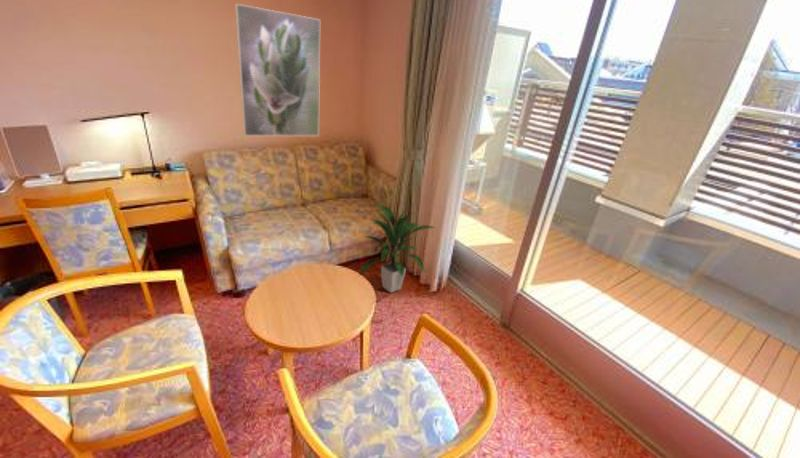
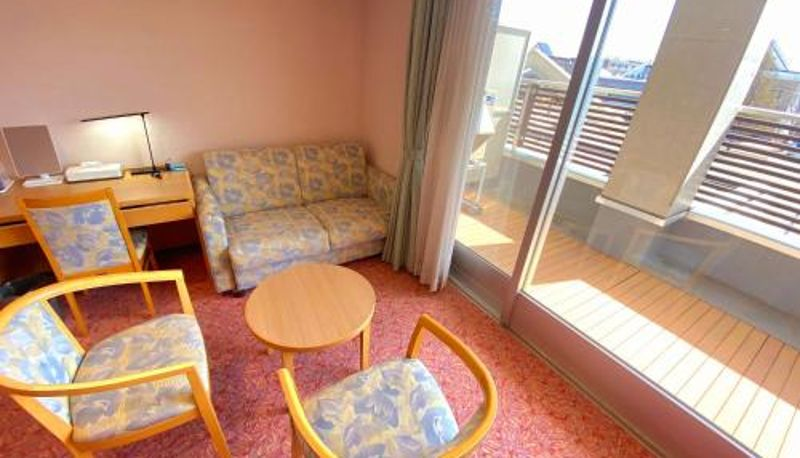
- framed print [234,3,321,137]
- indoor plant [358,202,438,294]
